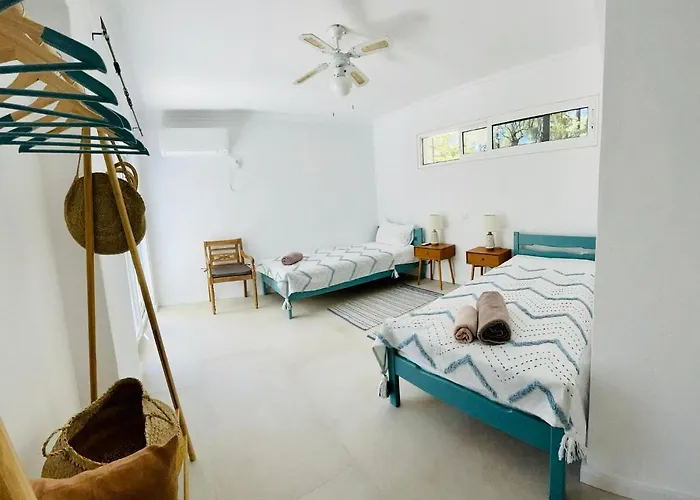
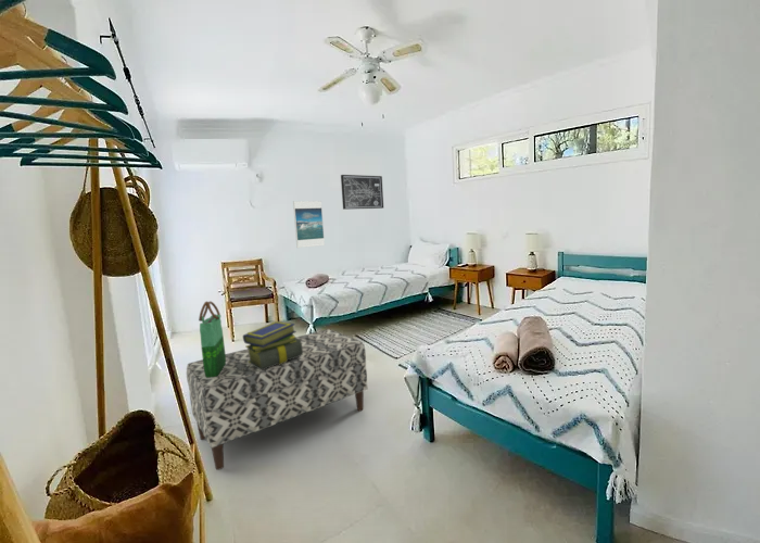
+ bench [186,328,368,471]
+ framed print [292,200,326,249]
+ wall art [340,174,384,211]
+ tote bag [198,300,227,378]
+ stack of books [242,320,303,370]
